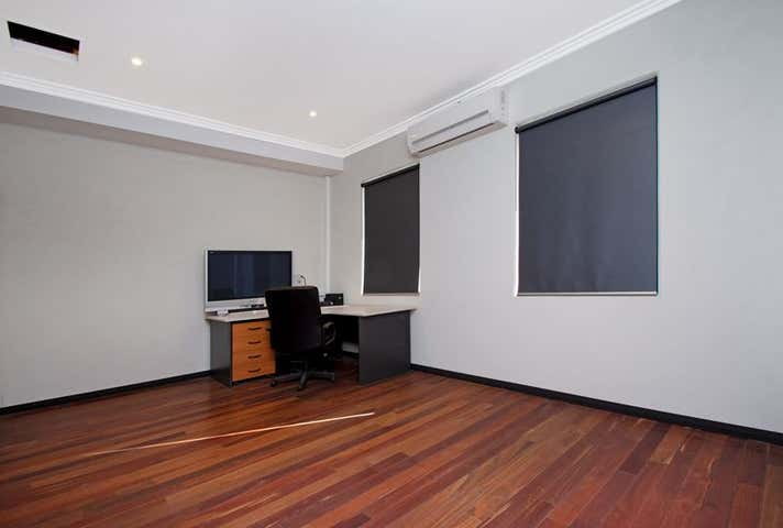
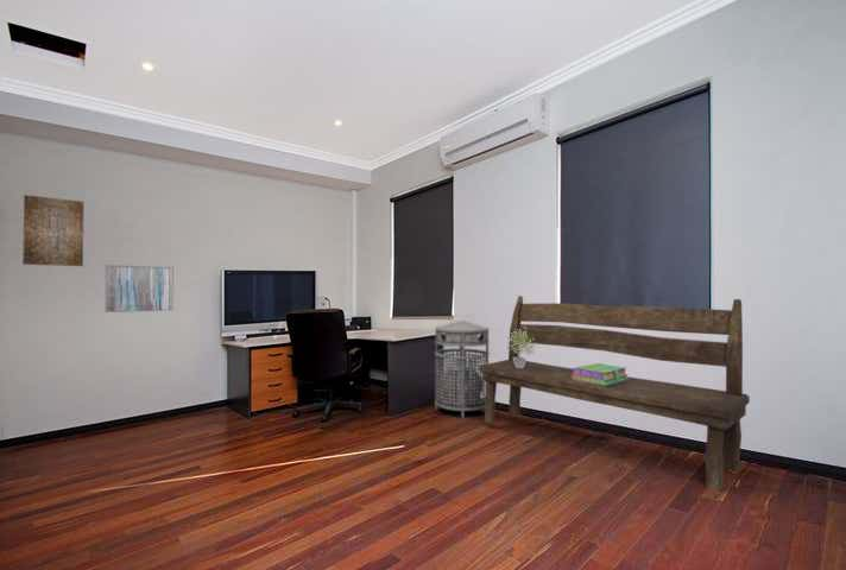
+ stack of books [572,362,629,386]
+ trash can [434,319,491,419]
+ wall art [21,194,84,267]
+ bench [479,294,751,493]
+ potted plant [505,327,537,368]
+ wall art [103,264,175,314]
